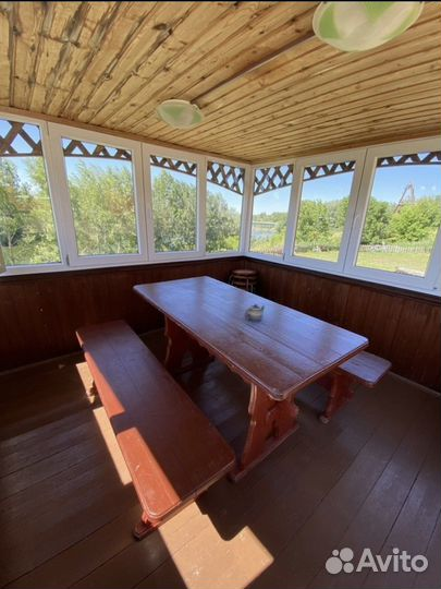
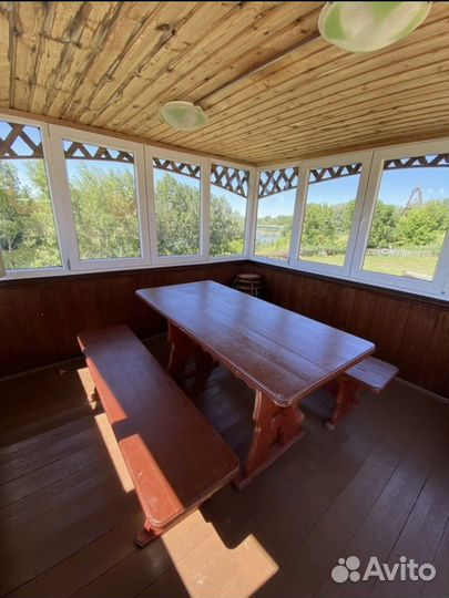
- teapot [244,303,266,323]
